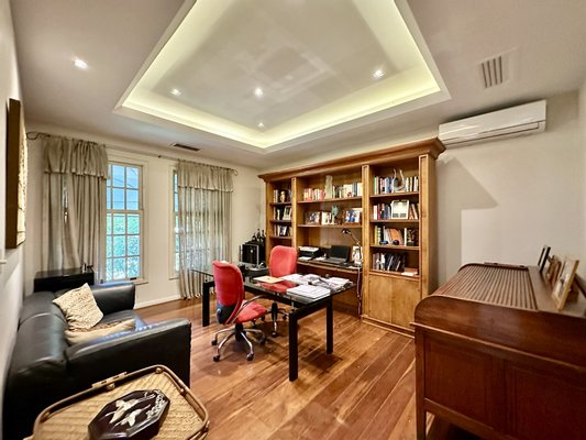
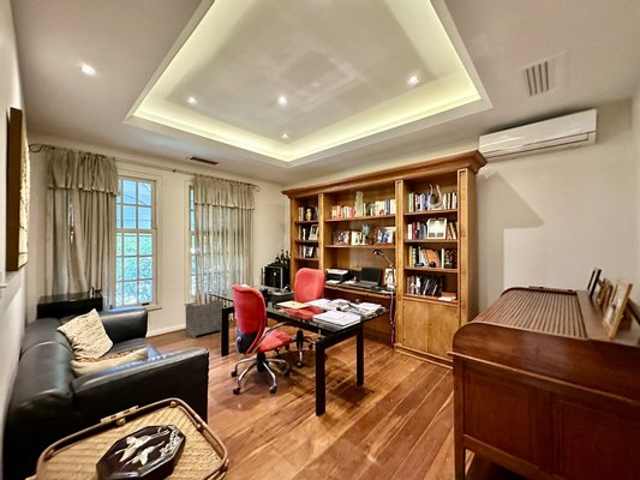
+ waste basket [185,299,222,340]
